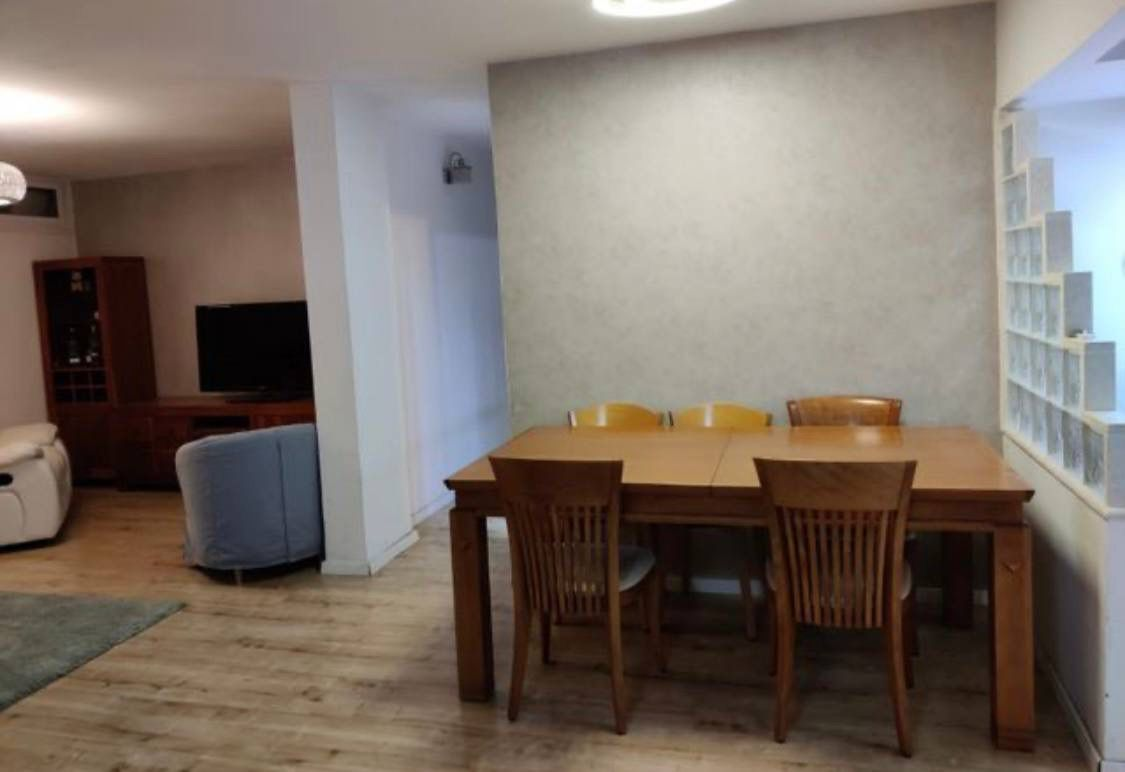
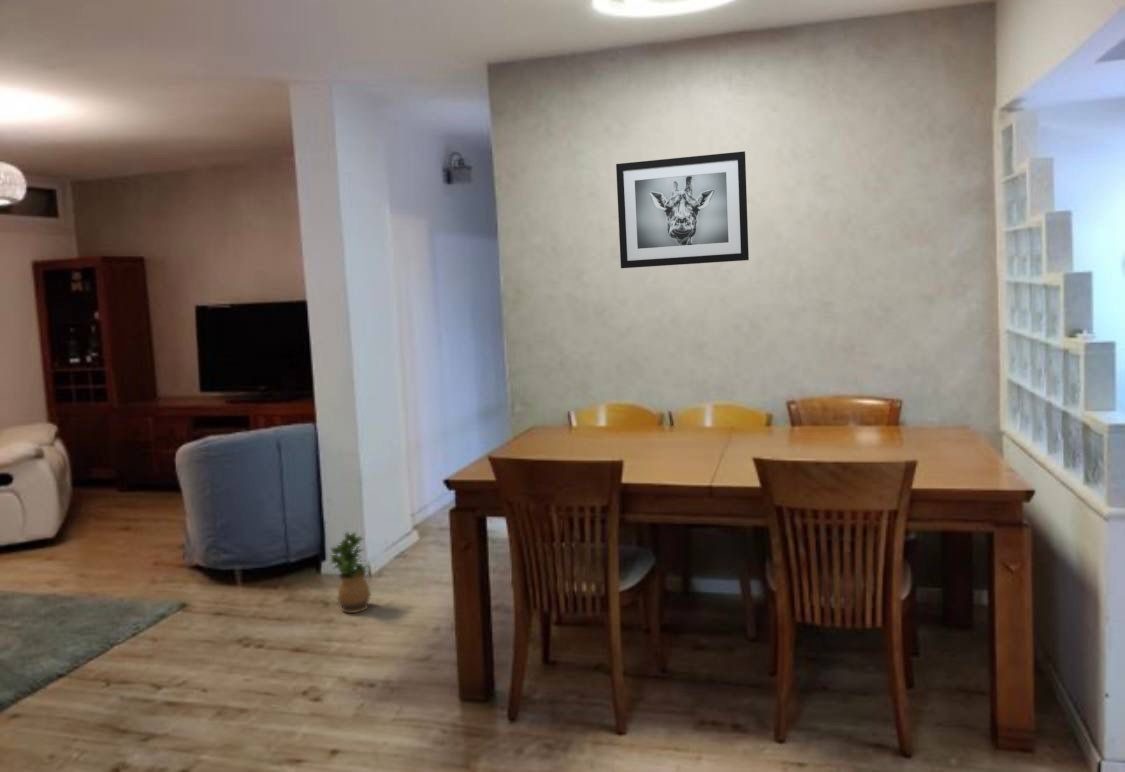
+ potted plant [329,530,372,614]
+ wall art [615,150,750,269]
